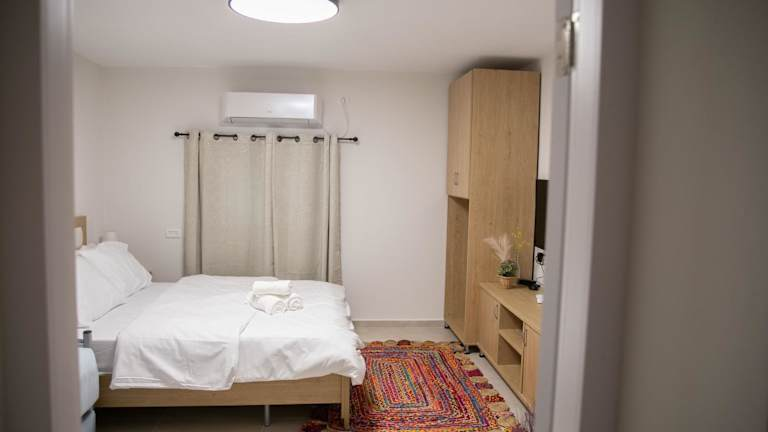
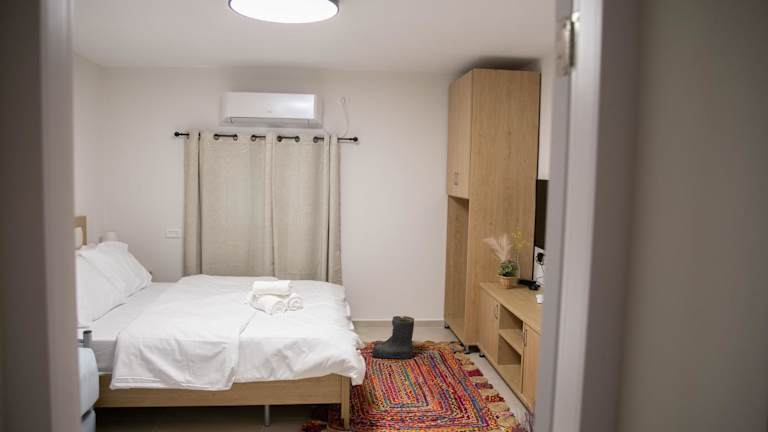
+ boots [371,315,415,360]
